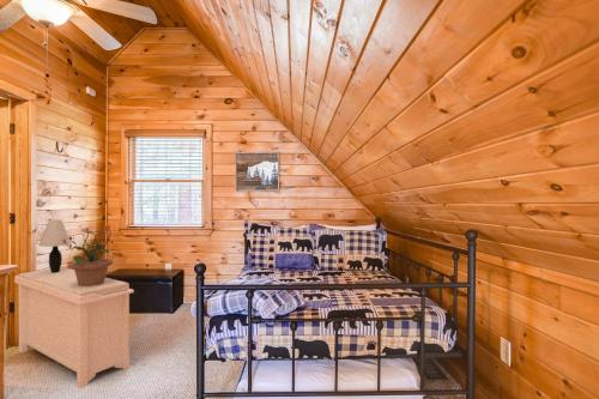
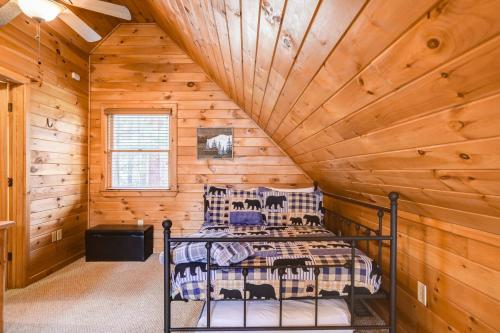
- bench [13,266,135,389]
- potted plant [62,224,121,286]
- table lamp [37,219,72,273]
